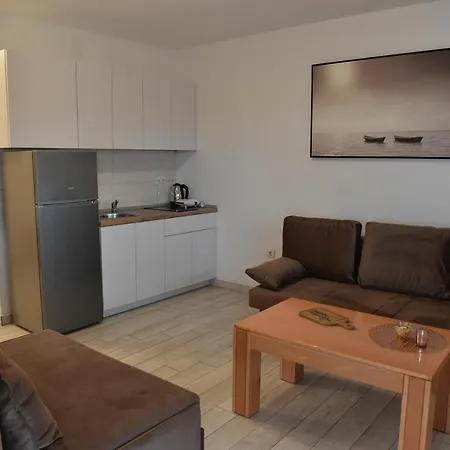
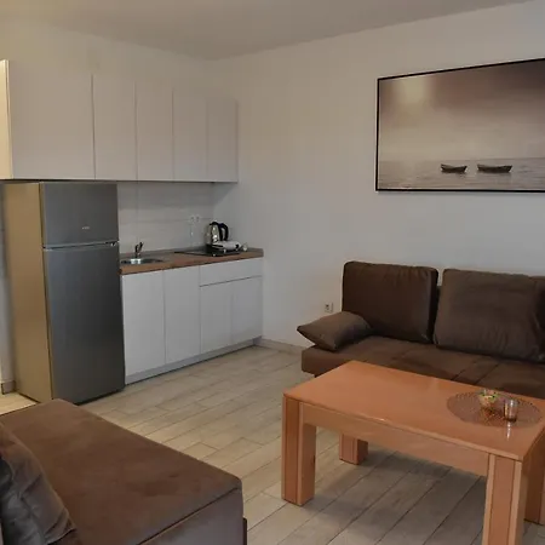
- cutting board [298,306,356,331]
